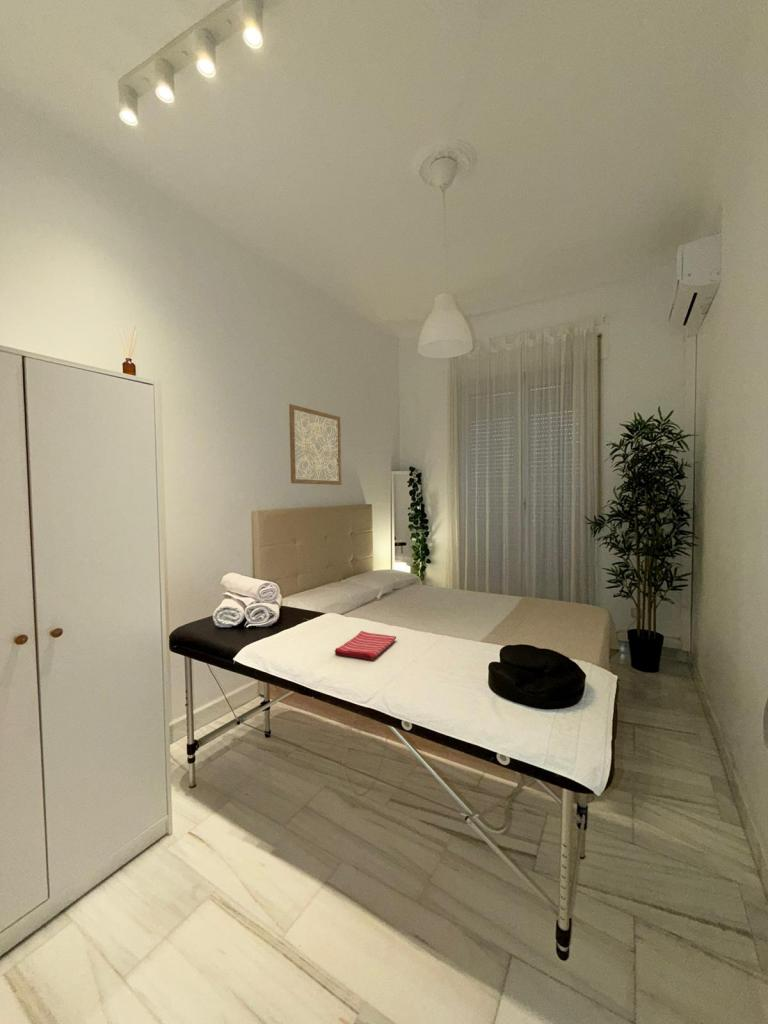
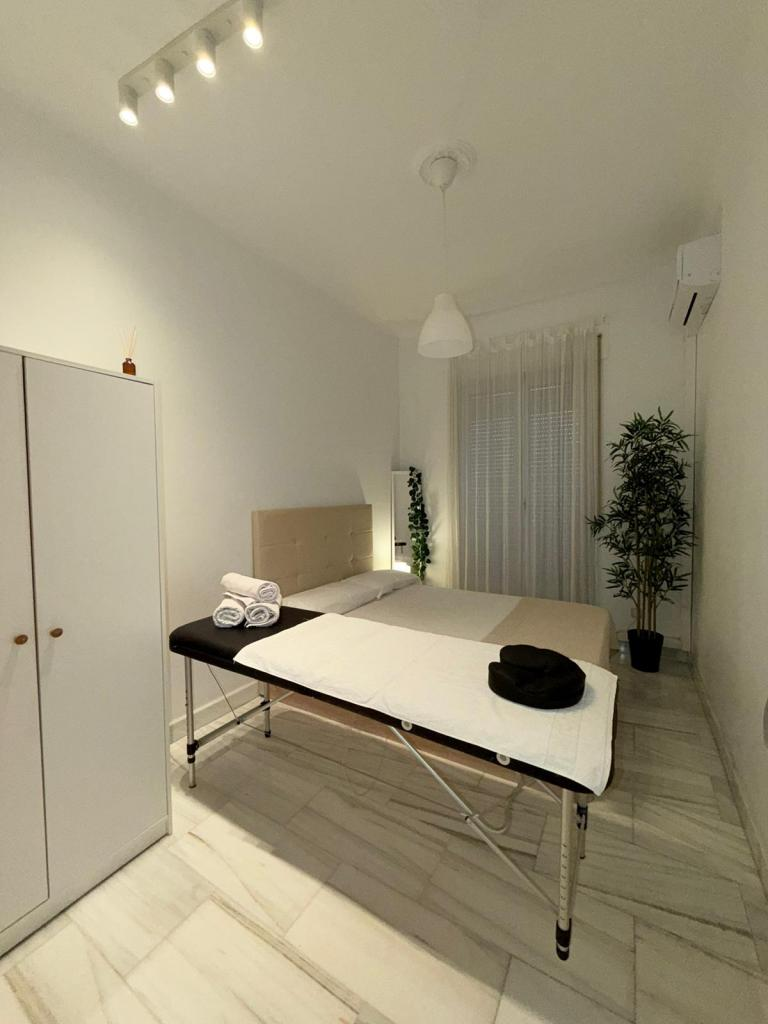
- dish towel [334,630,397,661]
- wall art [288,403,342,486]
